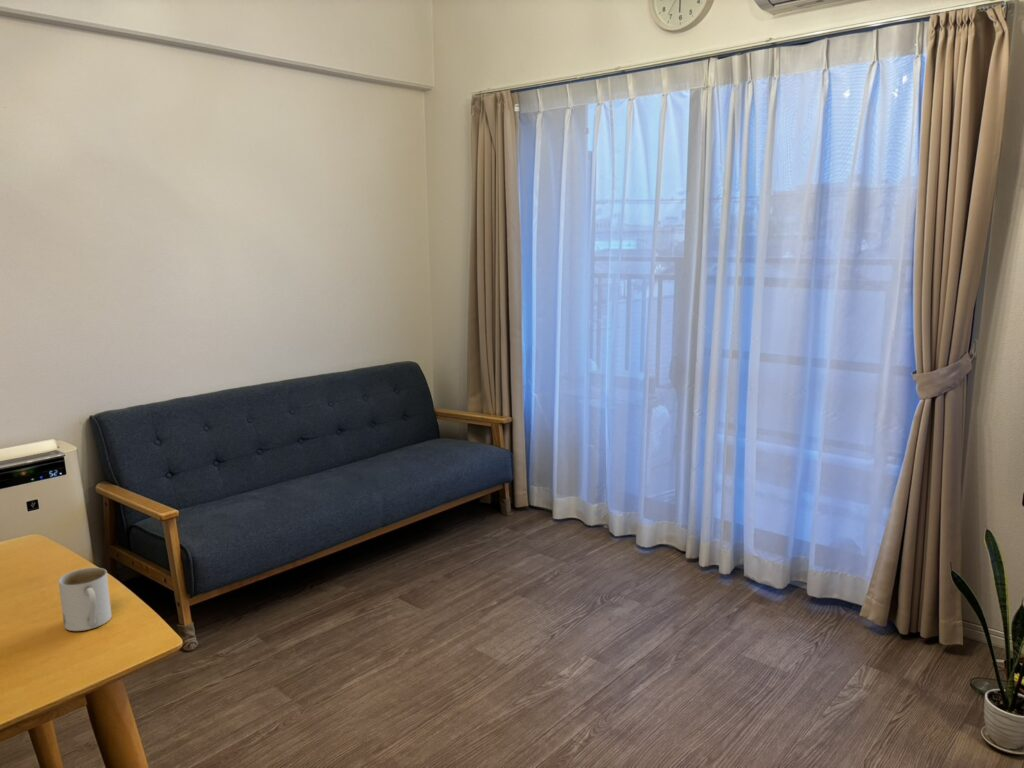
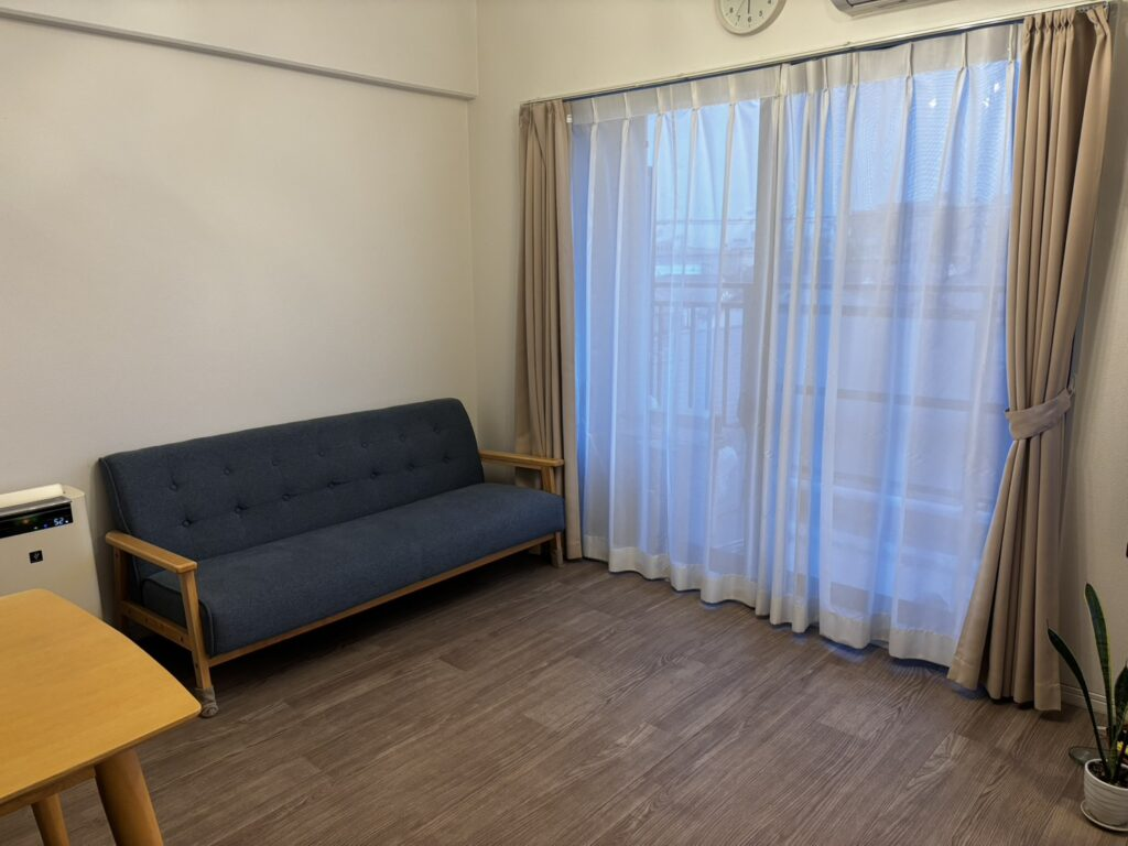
- mug [58,567,113,632]
